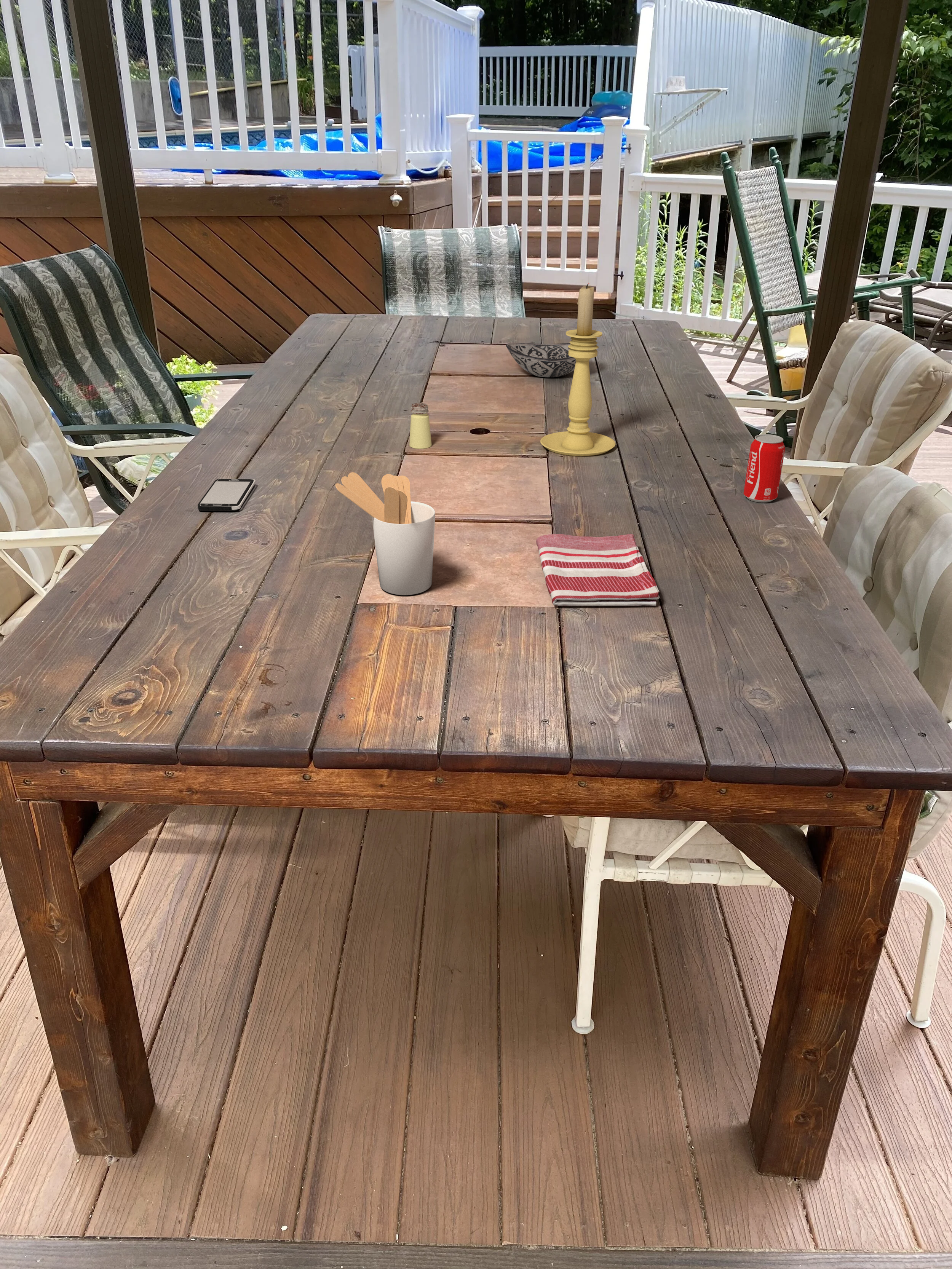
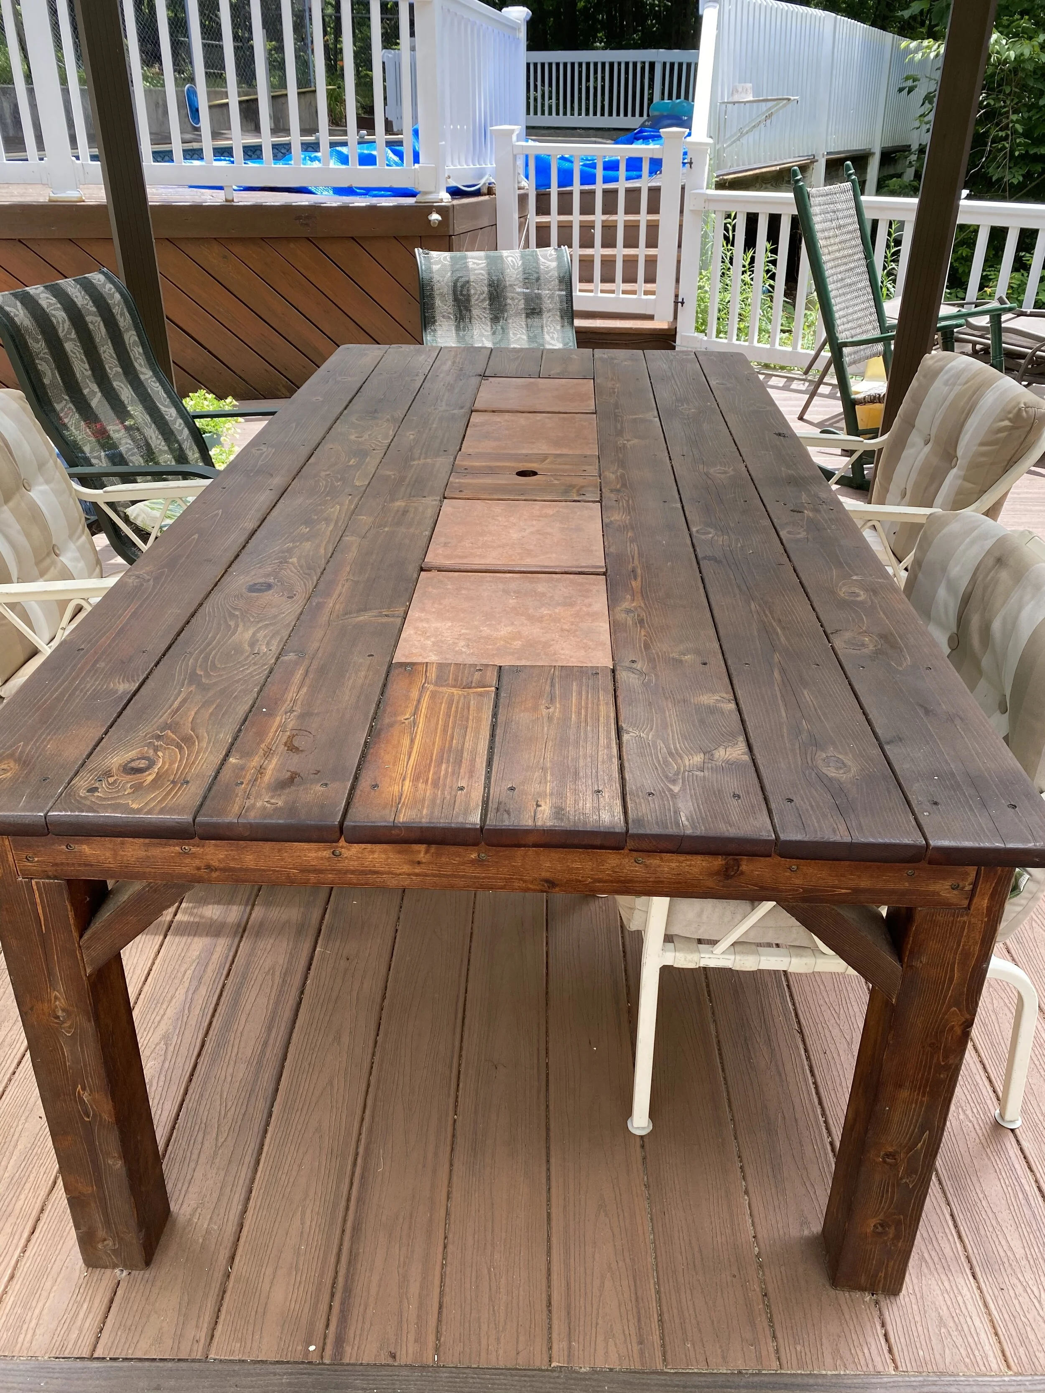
- candle holder [540,283,616,457]
- utensil holder [335,472,436,595]
- beverage can [743,434,786,503]
- dish towel [536,533,660,607]
- smartphone [197,478,256,512]
- saltshaker [409,402,432,449]
- decorative bowl [506,342,576,378]
